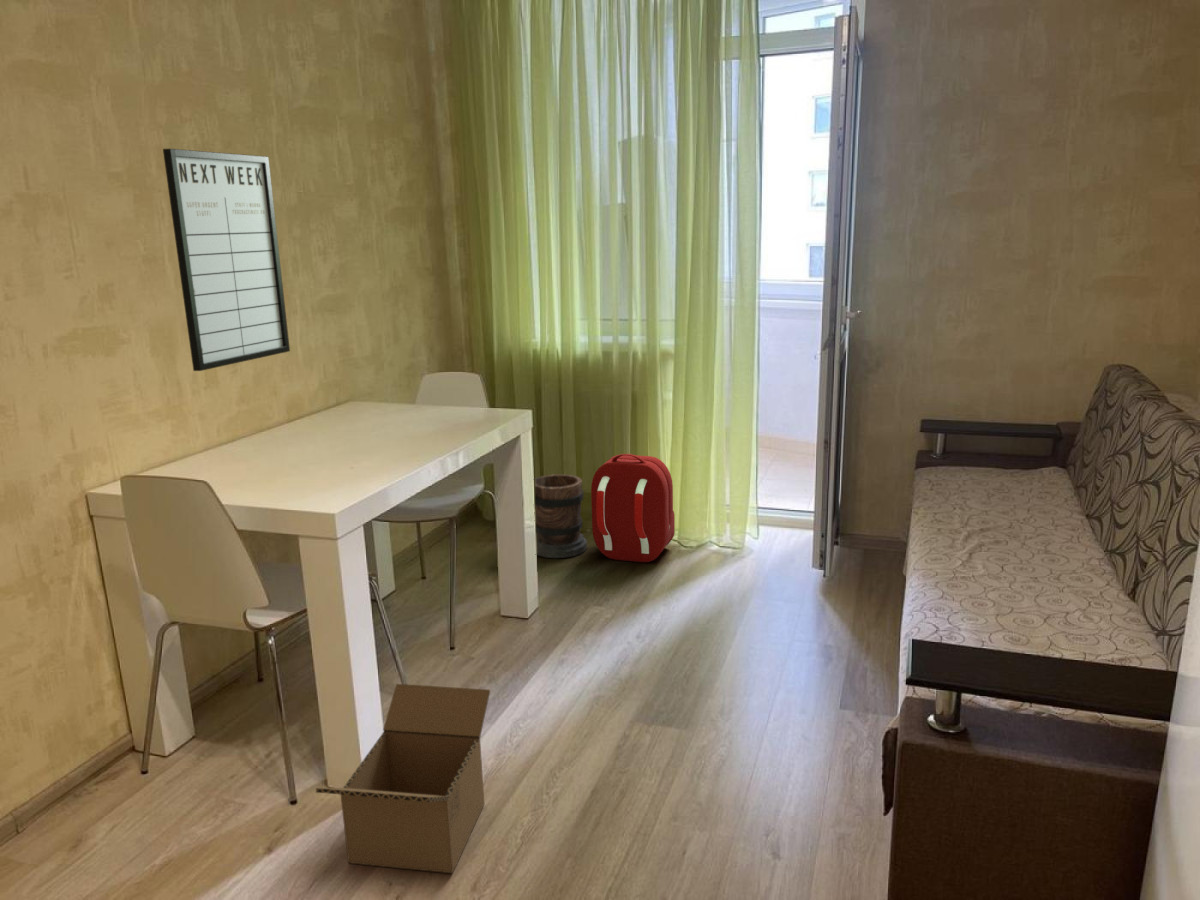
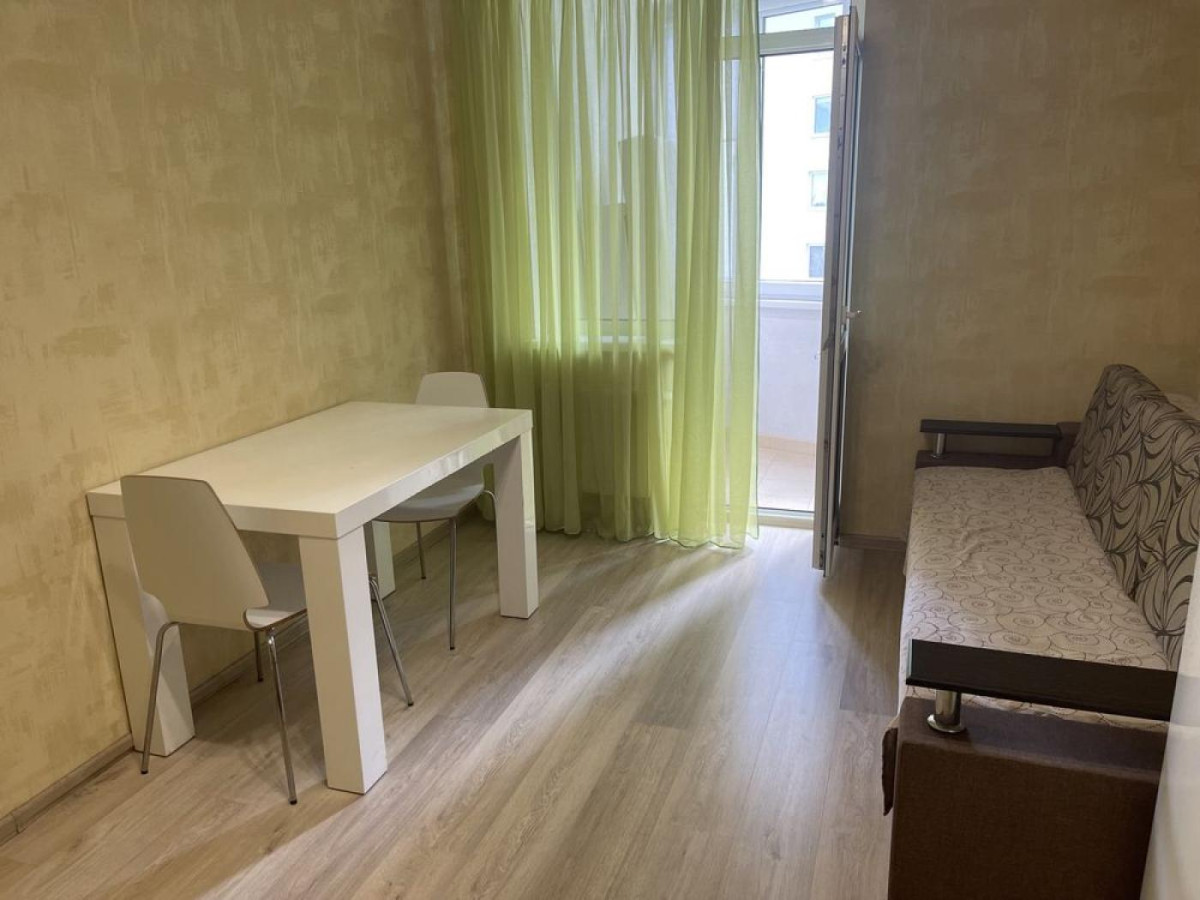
- backpack [590,453,676,563]
- wooden barrel [534,473,588,559]
- box [315,683,491,874]
- writing board [162,148,291,372]
